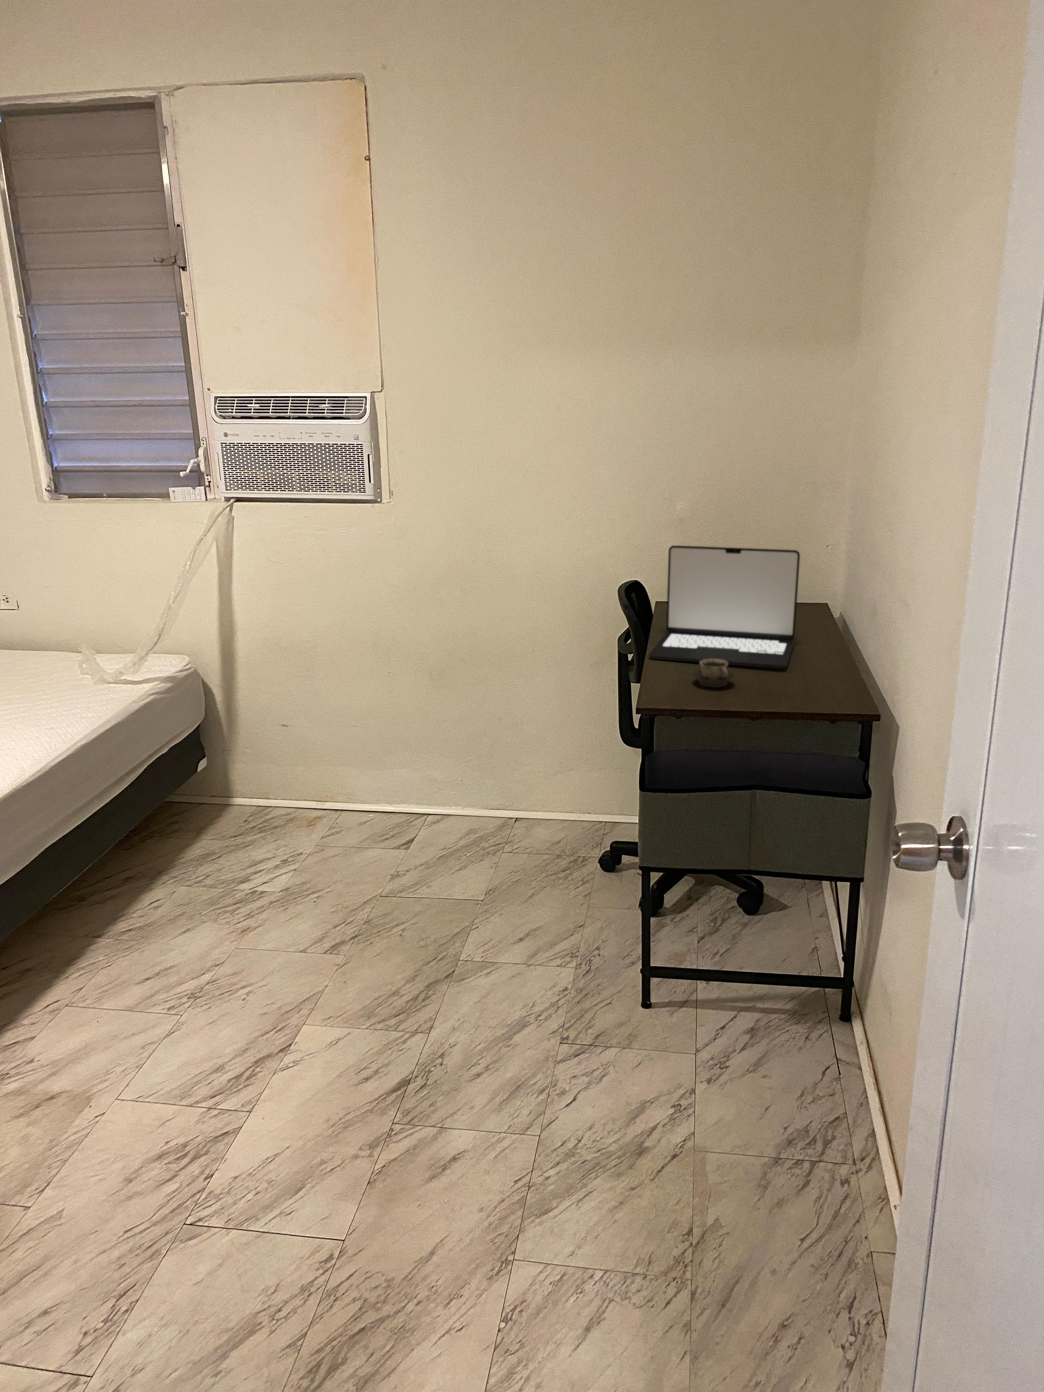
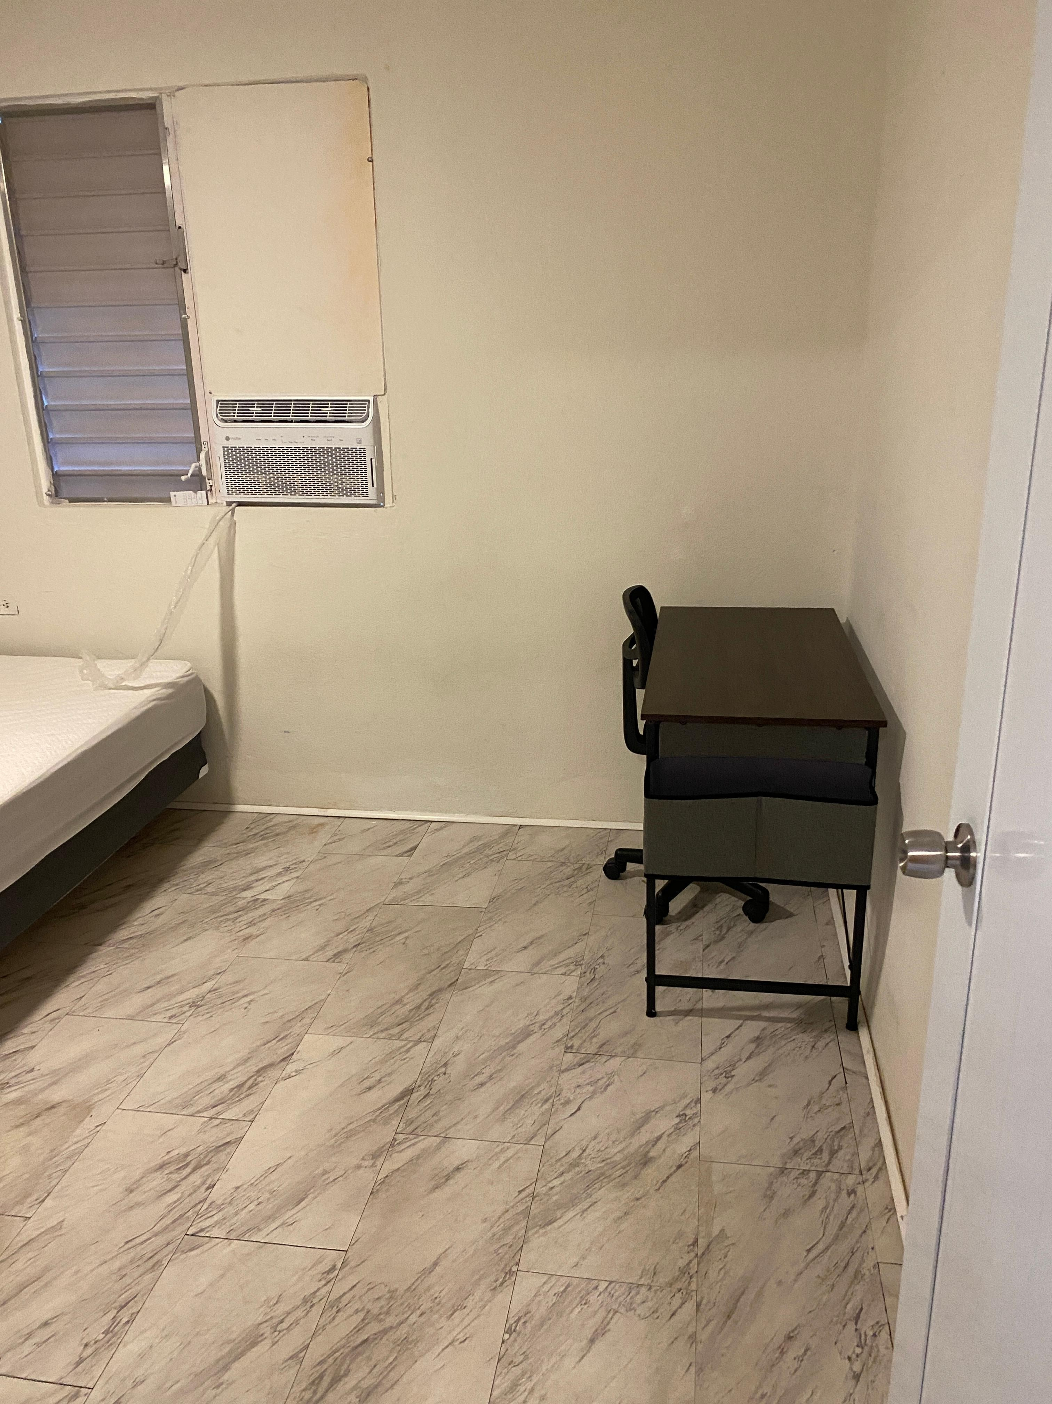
- laptop [648,545,801,669]
- cup [692,659,735,687]
